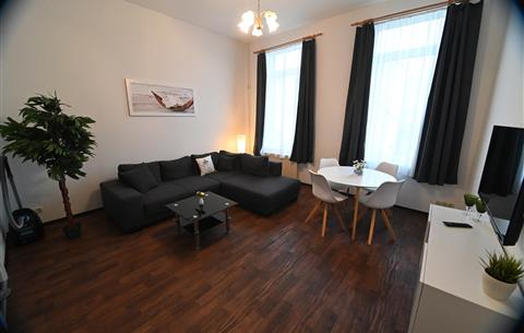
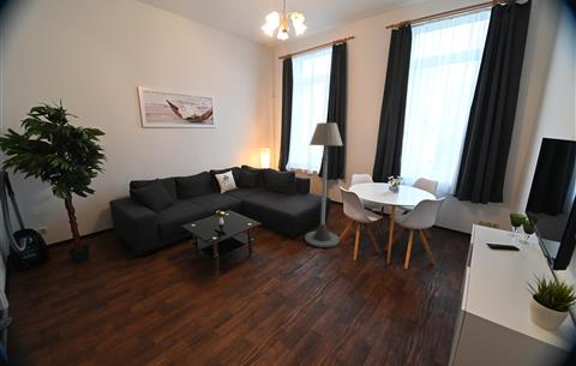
+ floor lamp [304,121,343,248]
